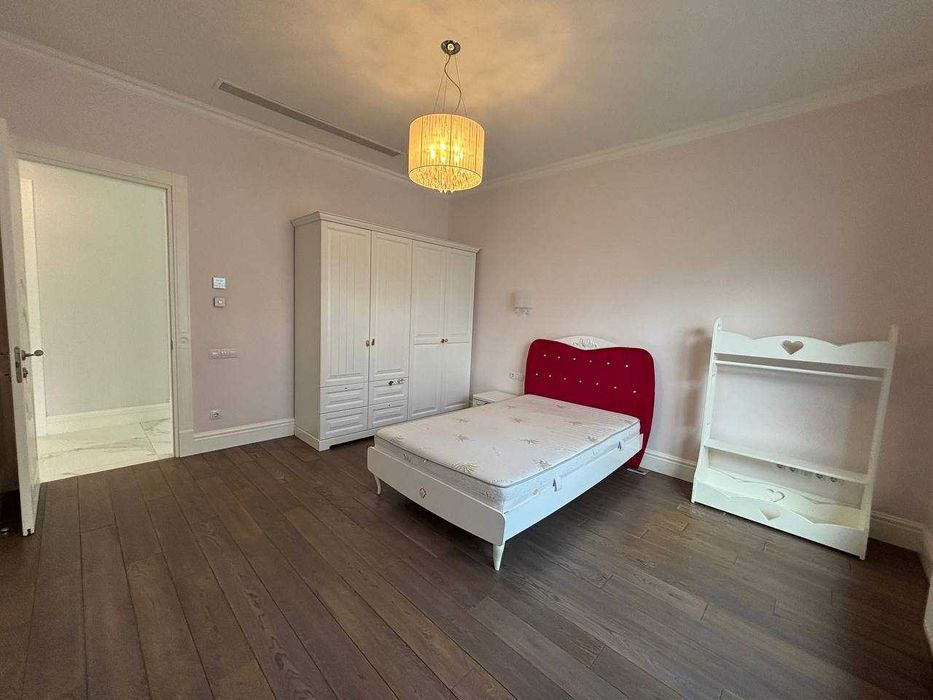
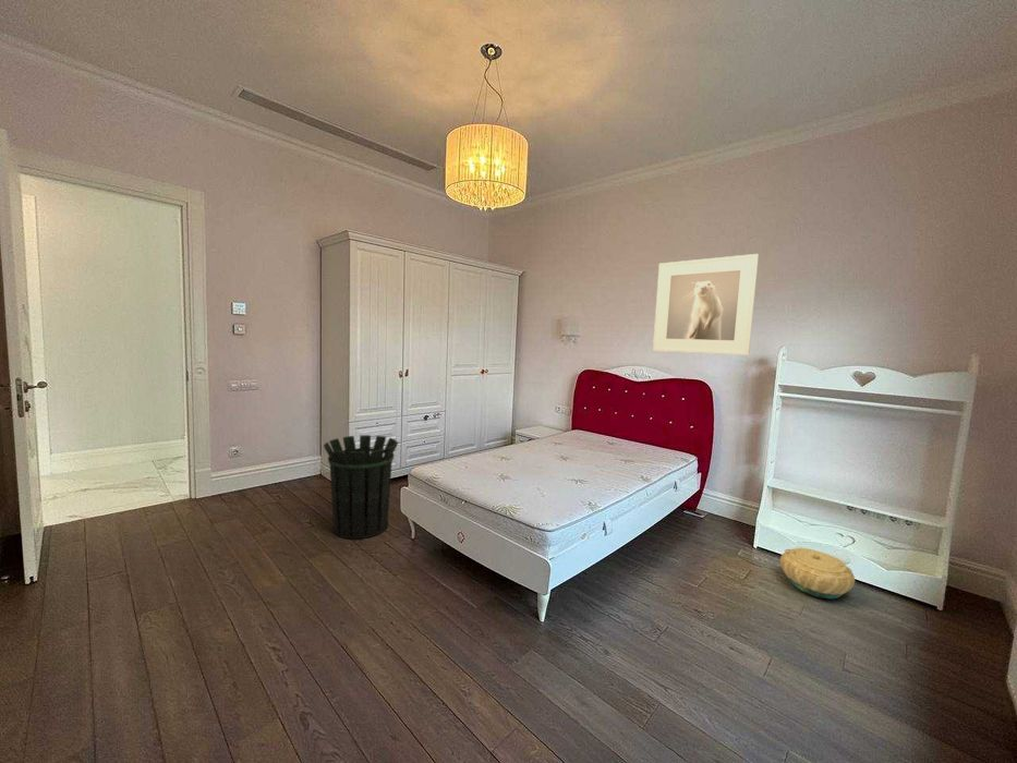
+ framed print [652,253,760,356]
+ basket [779,547,856,600]
+ waste bin [323,434,399,541]
